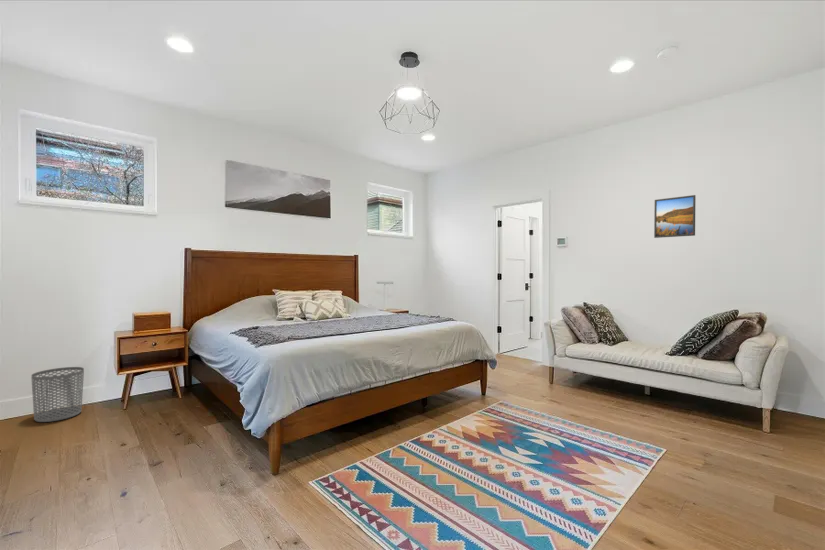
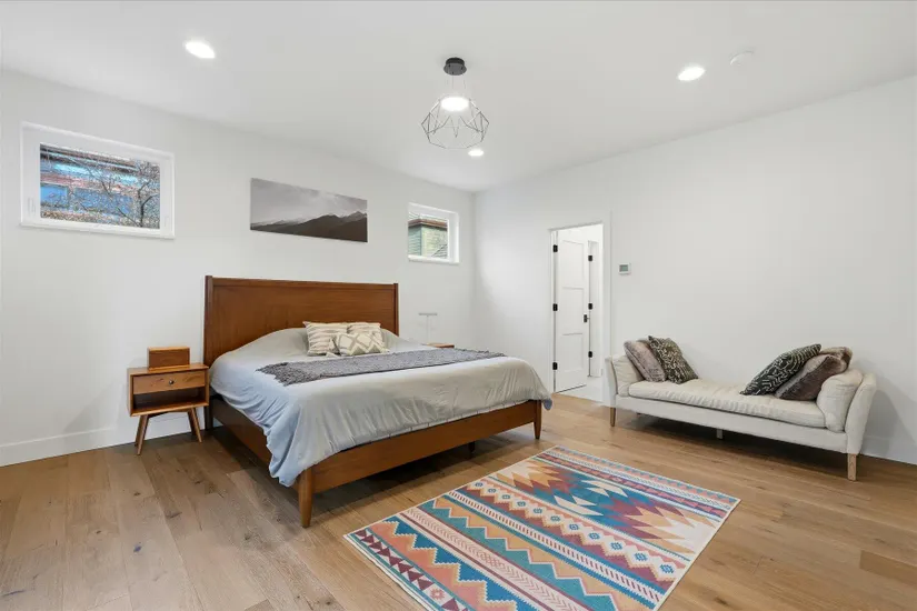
- waste bin [30,366,85,423]
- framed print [653,194,697,239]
